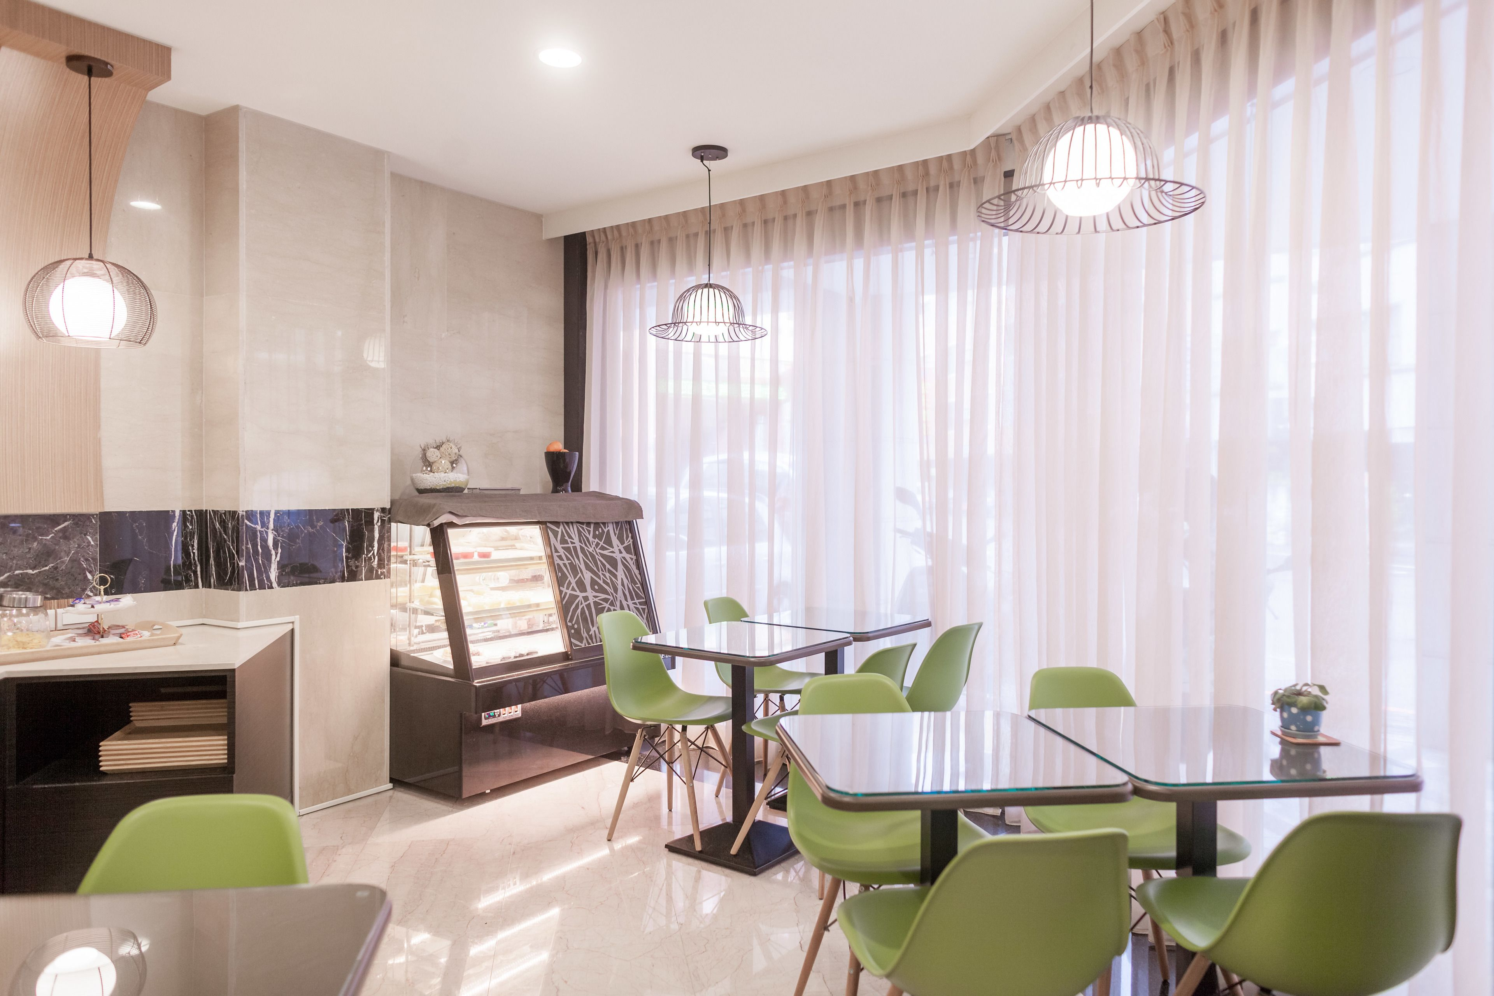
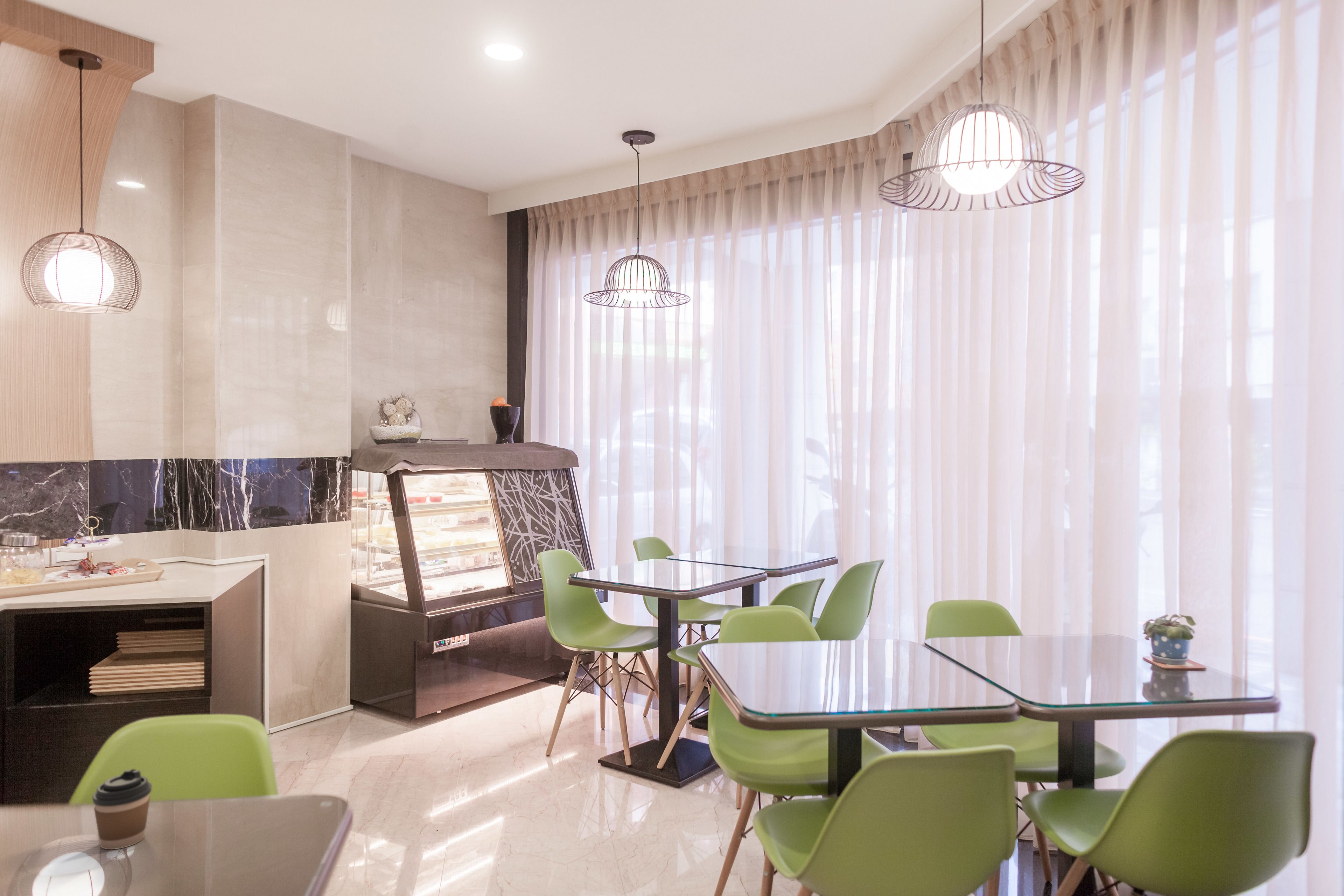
+ coffee cup [92,769,152,850]
